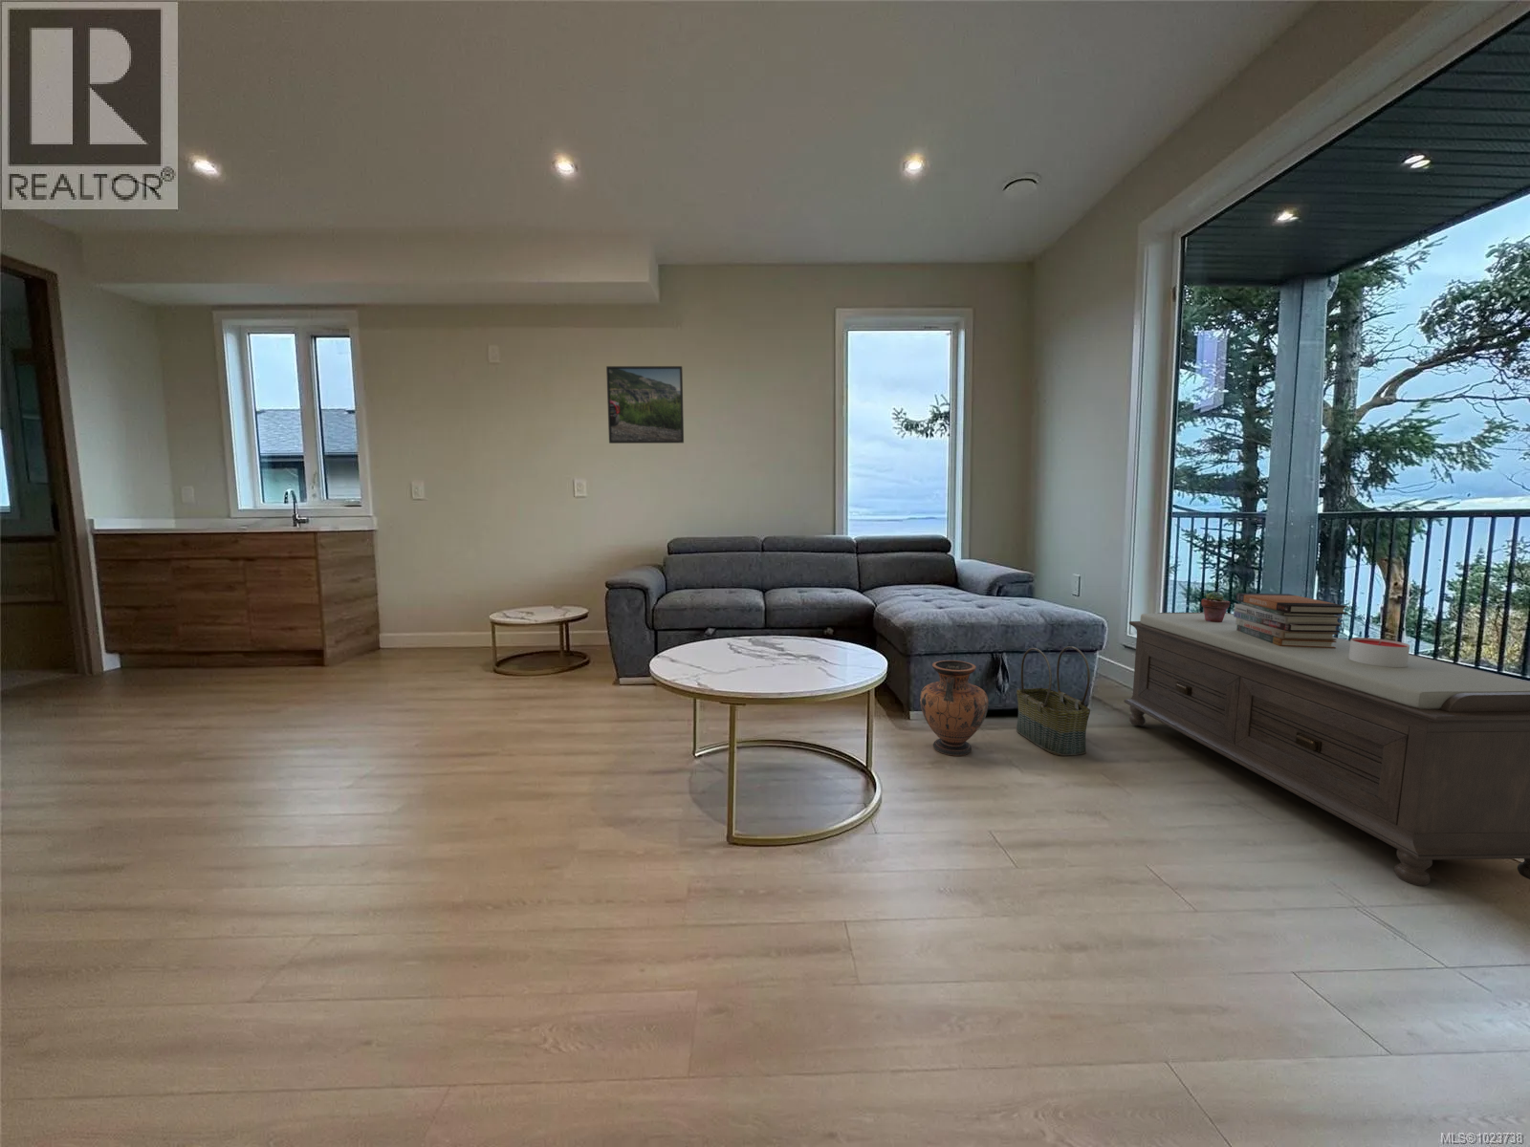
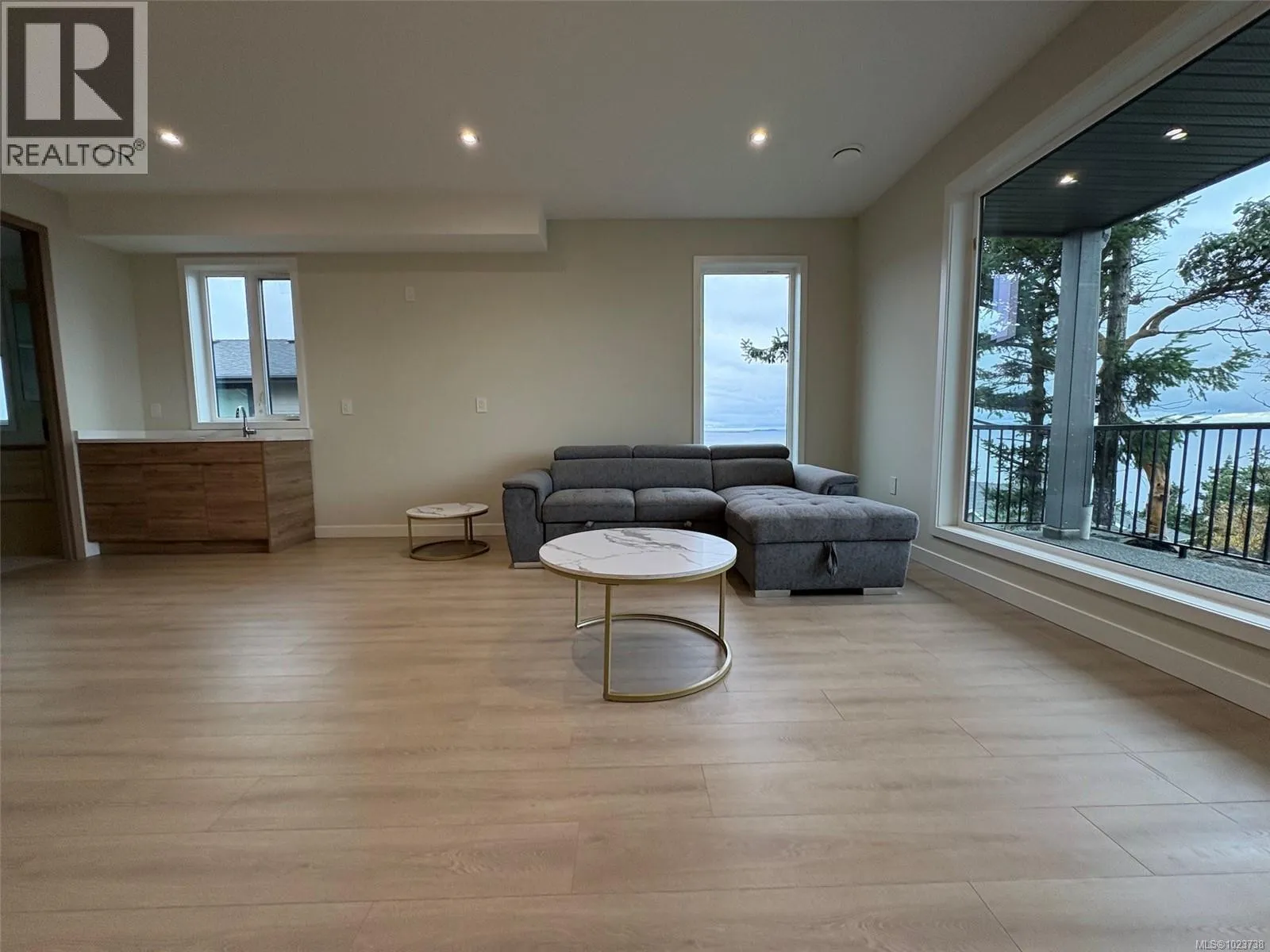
- vase [919,659,990,757]
- basket [1016,646,1091,757]
- book stack [1232,593,1349,648]
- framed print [605,365,684,445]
- bench [1123,612,1530,887]
- potted succulent [1201,590,1231,622]
- candle [1349,636,1411,667]
